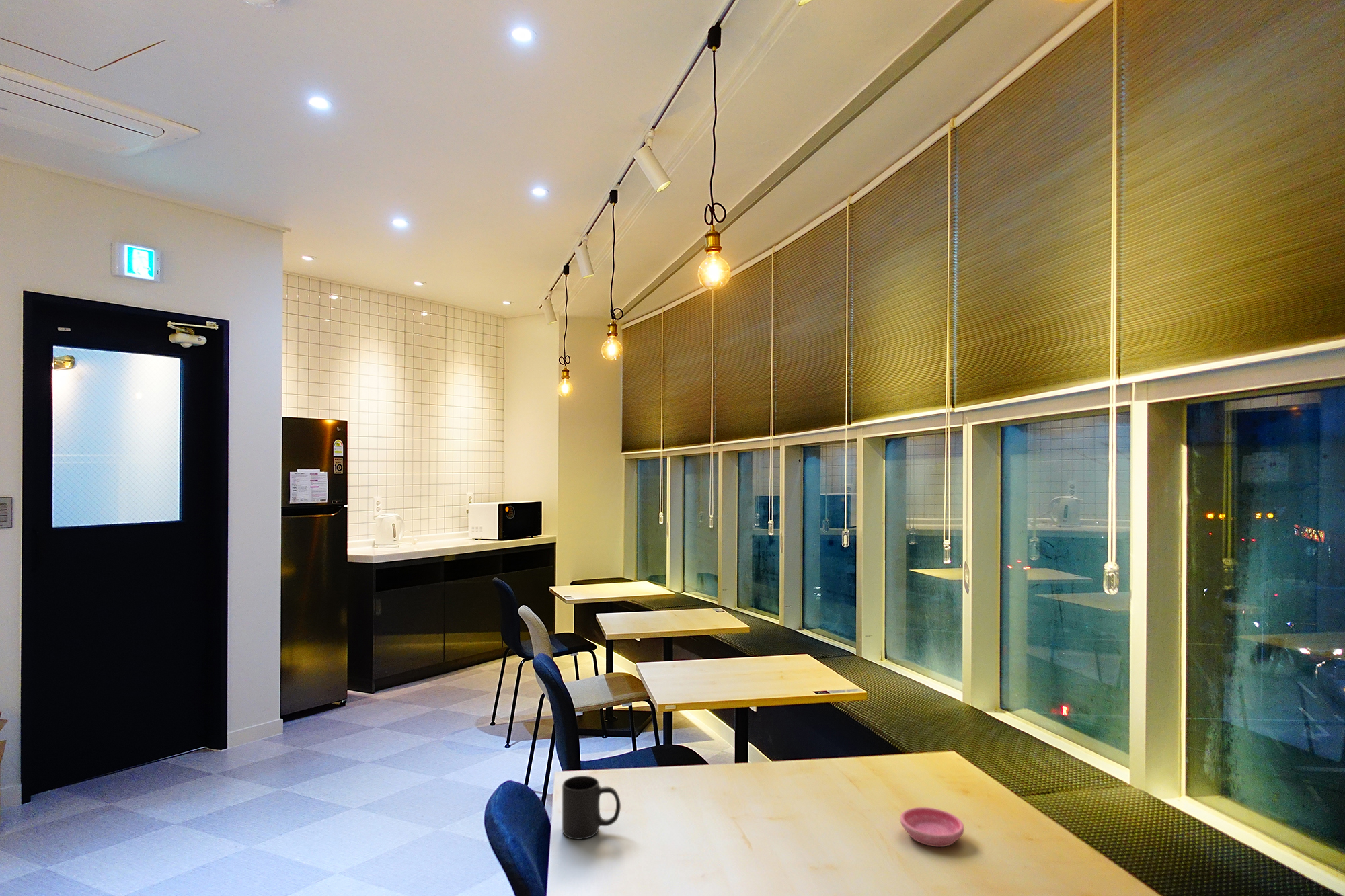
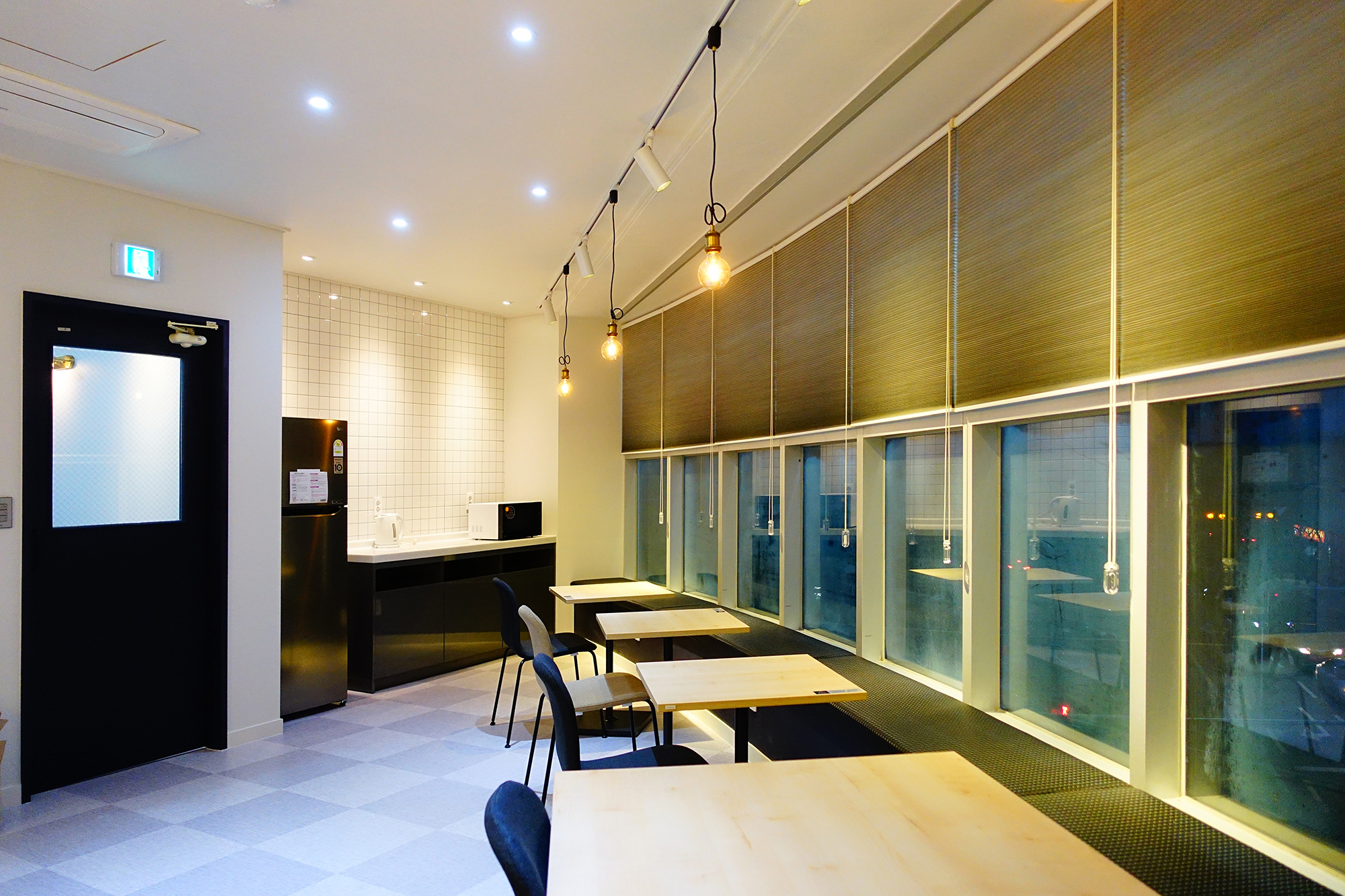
- mug [562,775,621,840]
- saucer [900,807,965,848]
